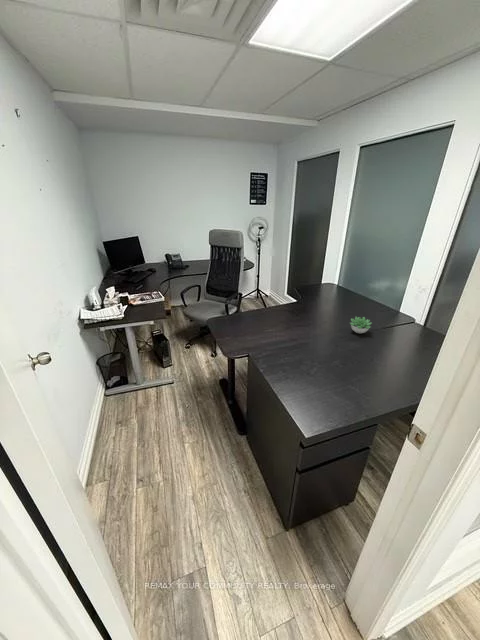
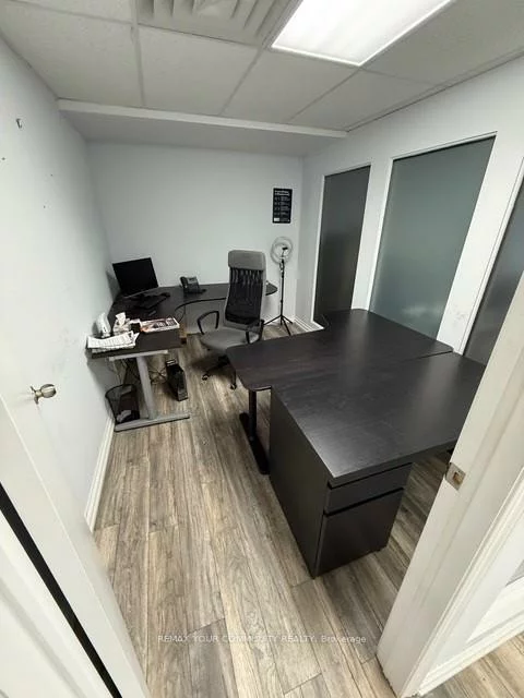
- succulent plant [349,316,373,334]
